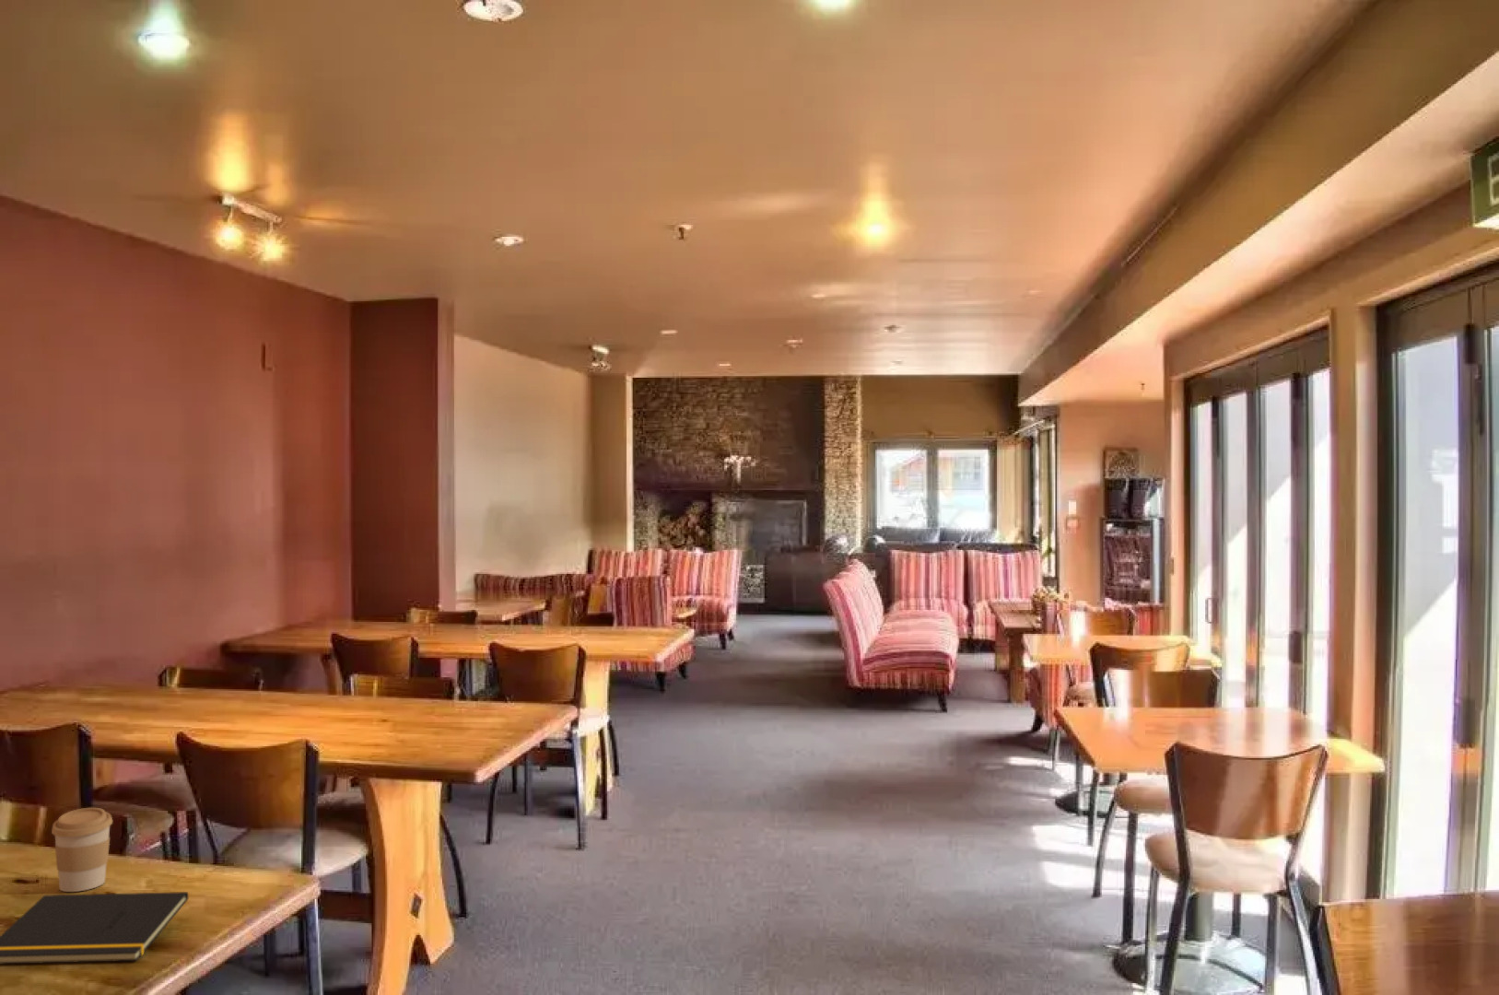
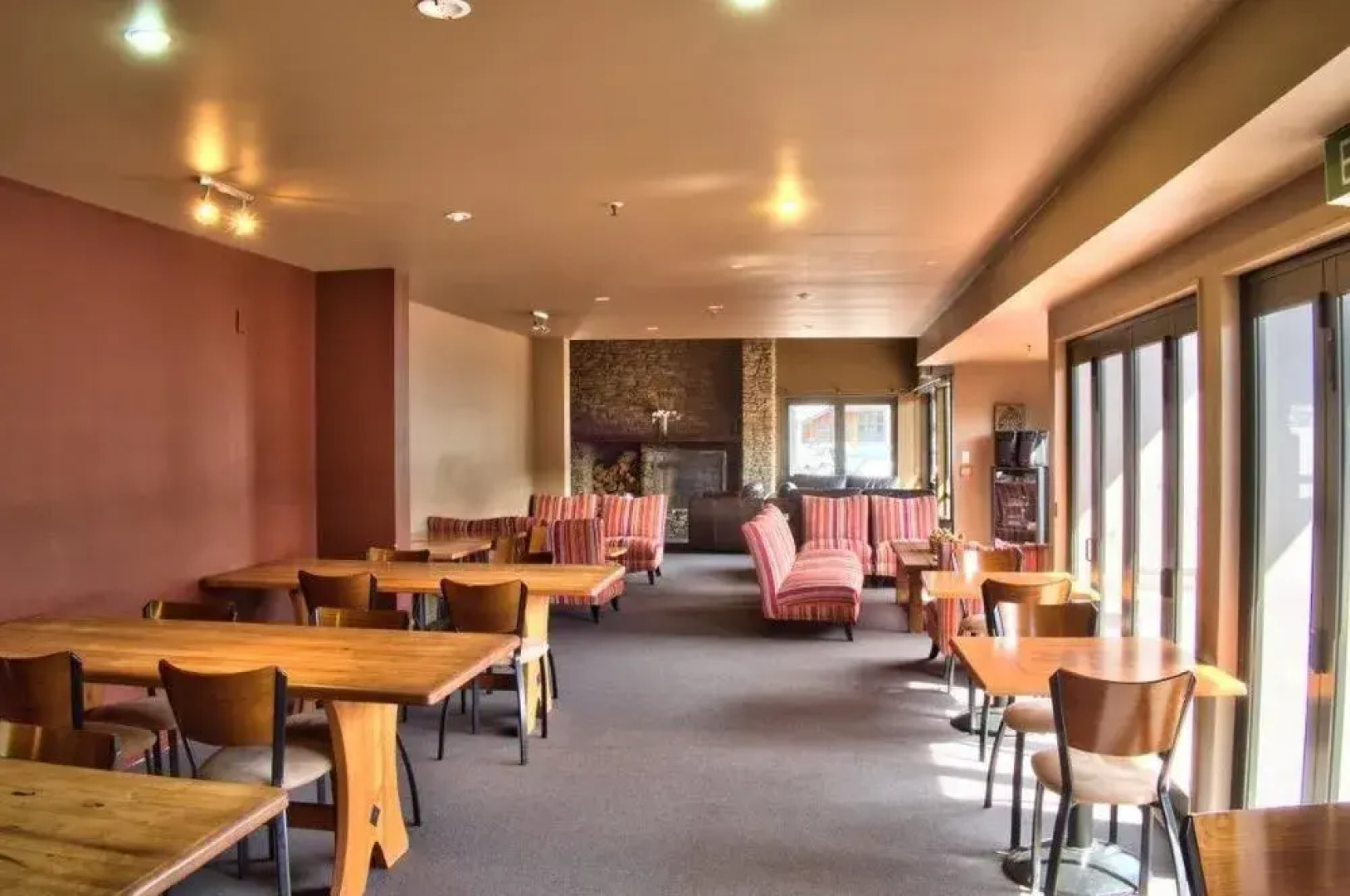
- coffee cup [51,807,113,893]
- notepad [0,891,189,965]
